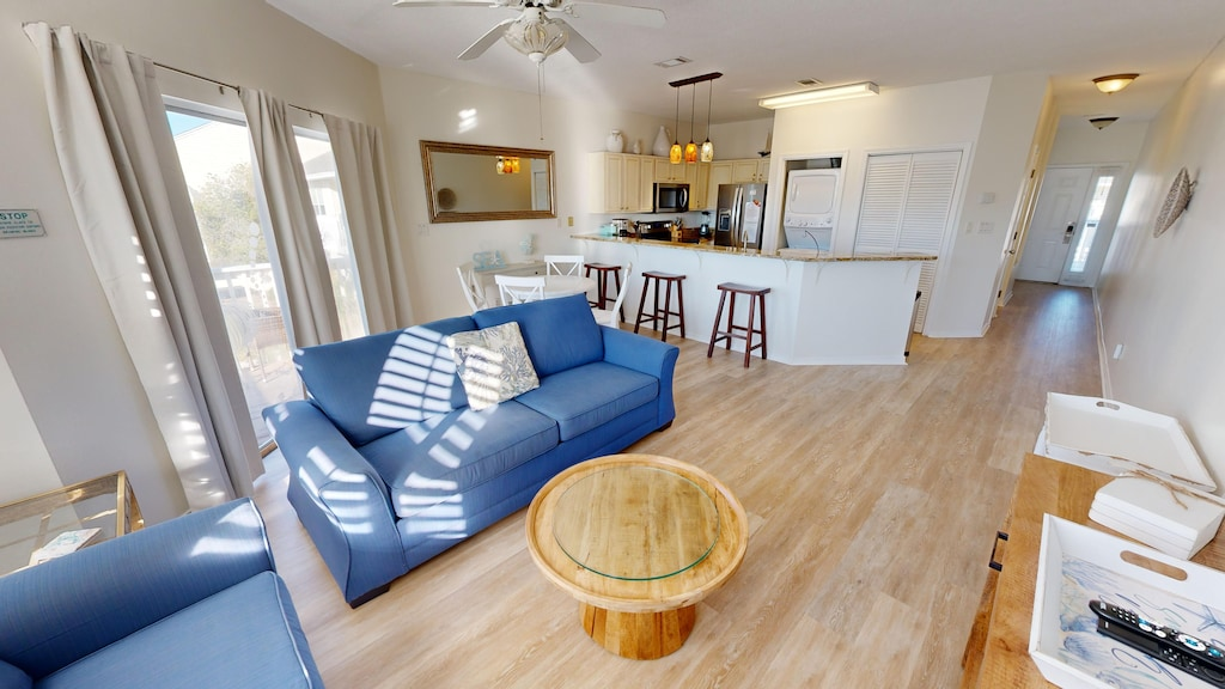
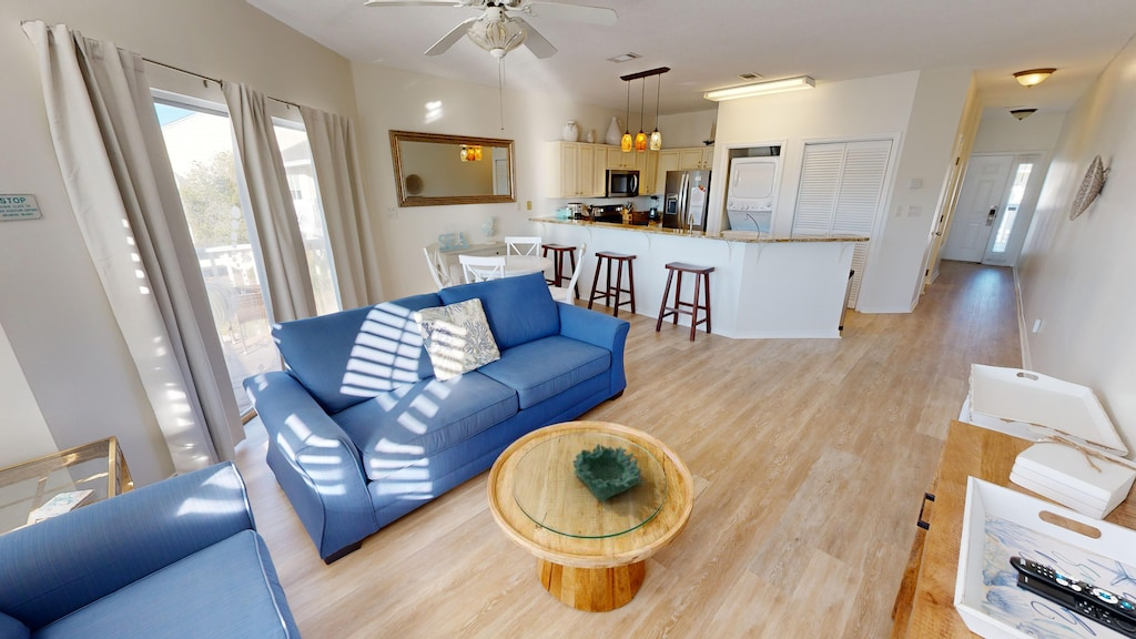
+ decorative bowl [571,443,645,503]
